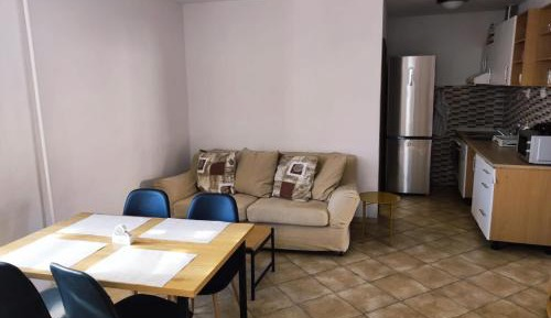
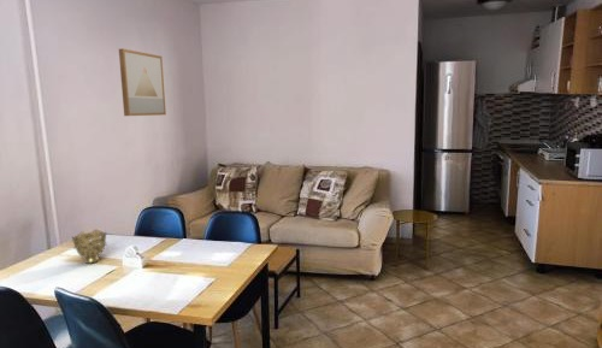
+ decorative bowl [71,229,108,265]
+ wall art [118,47,167,117]
